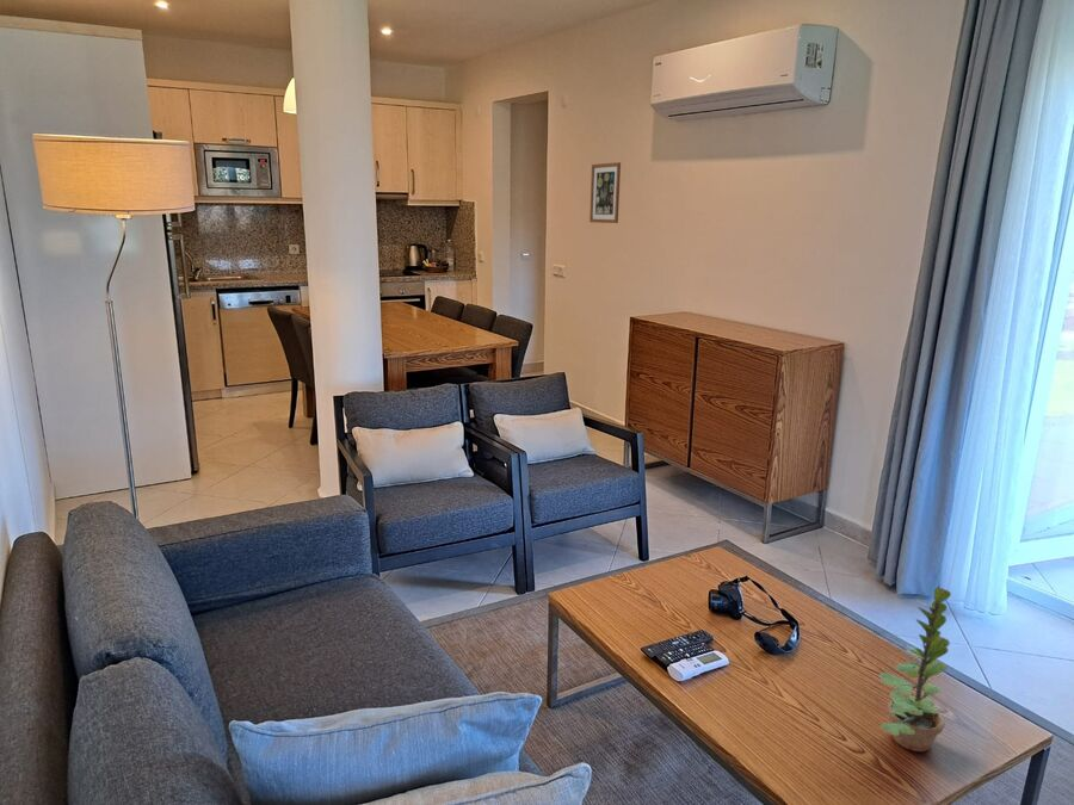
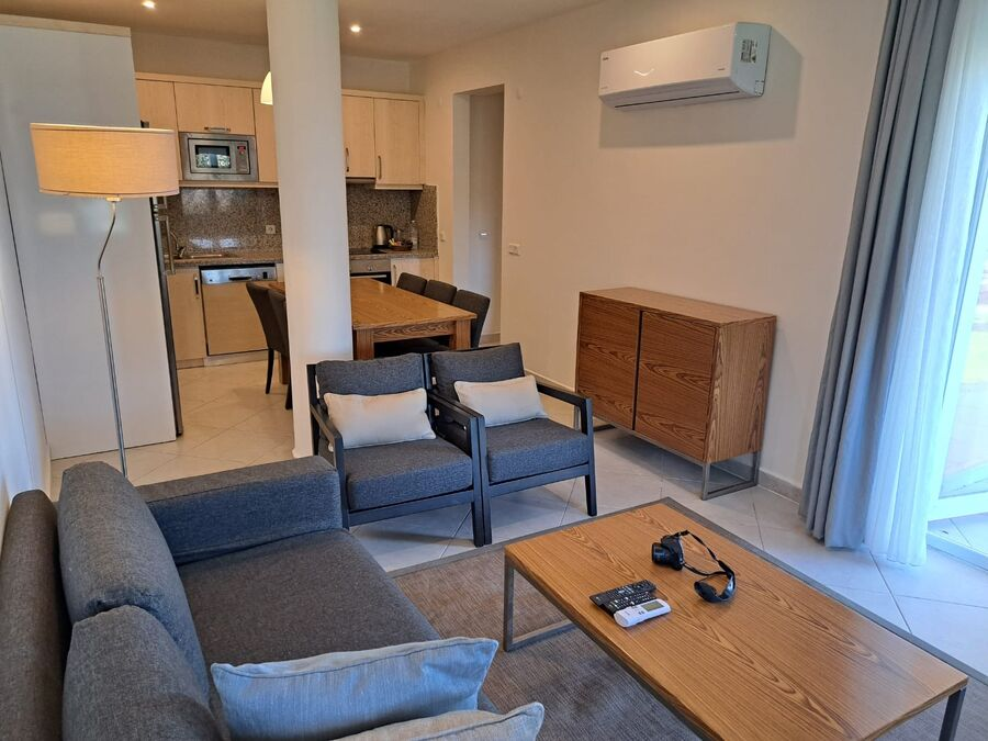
- plant [878,587,952,753]
- wall art [588,161,622,224]
